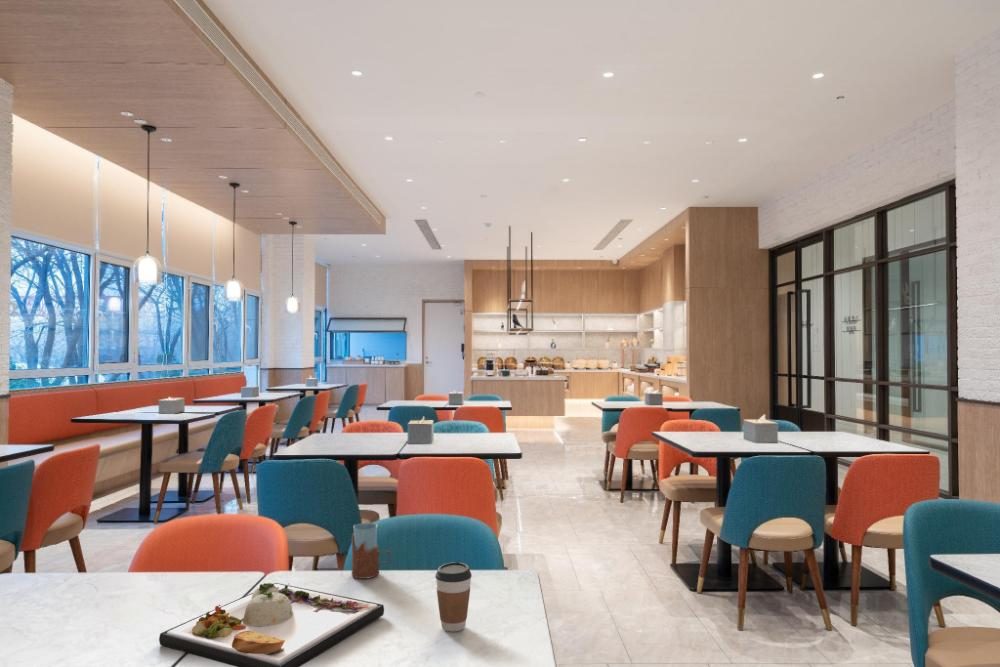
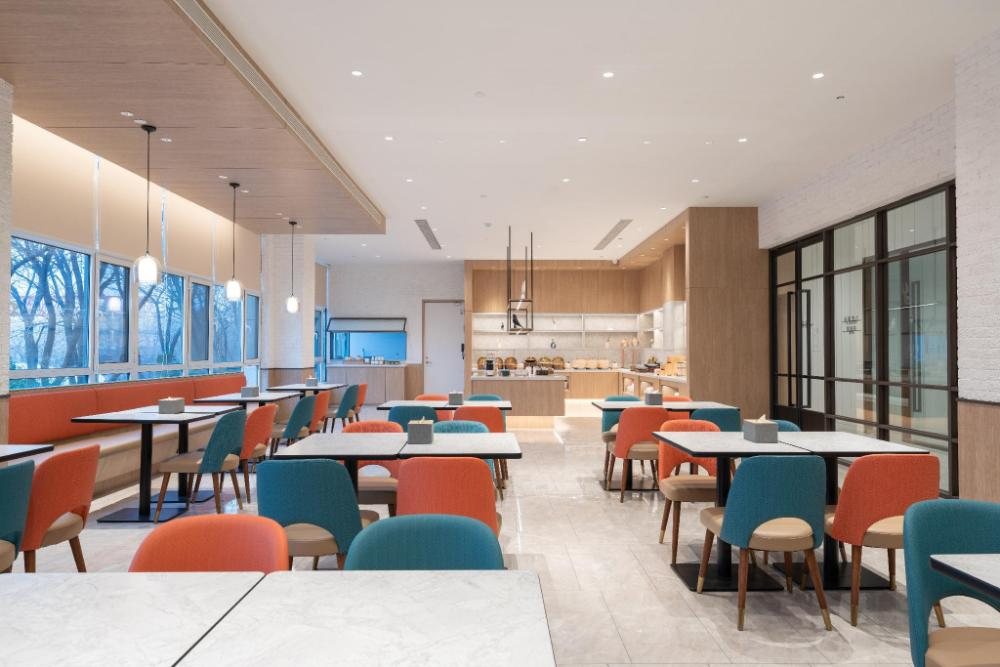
- dinner plate [158,582,385,667]
- coffee cup [434,561,473,633]
- drinking glass [350,522,392,580]
